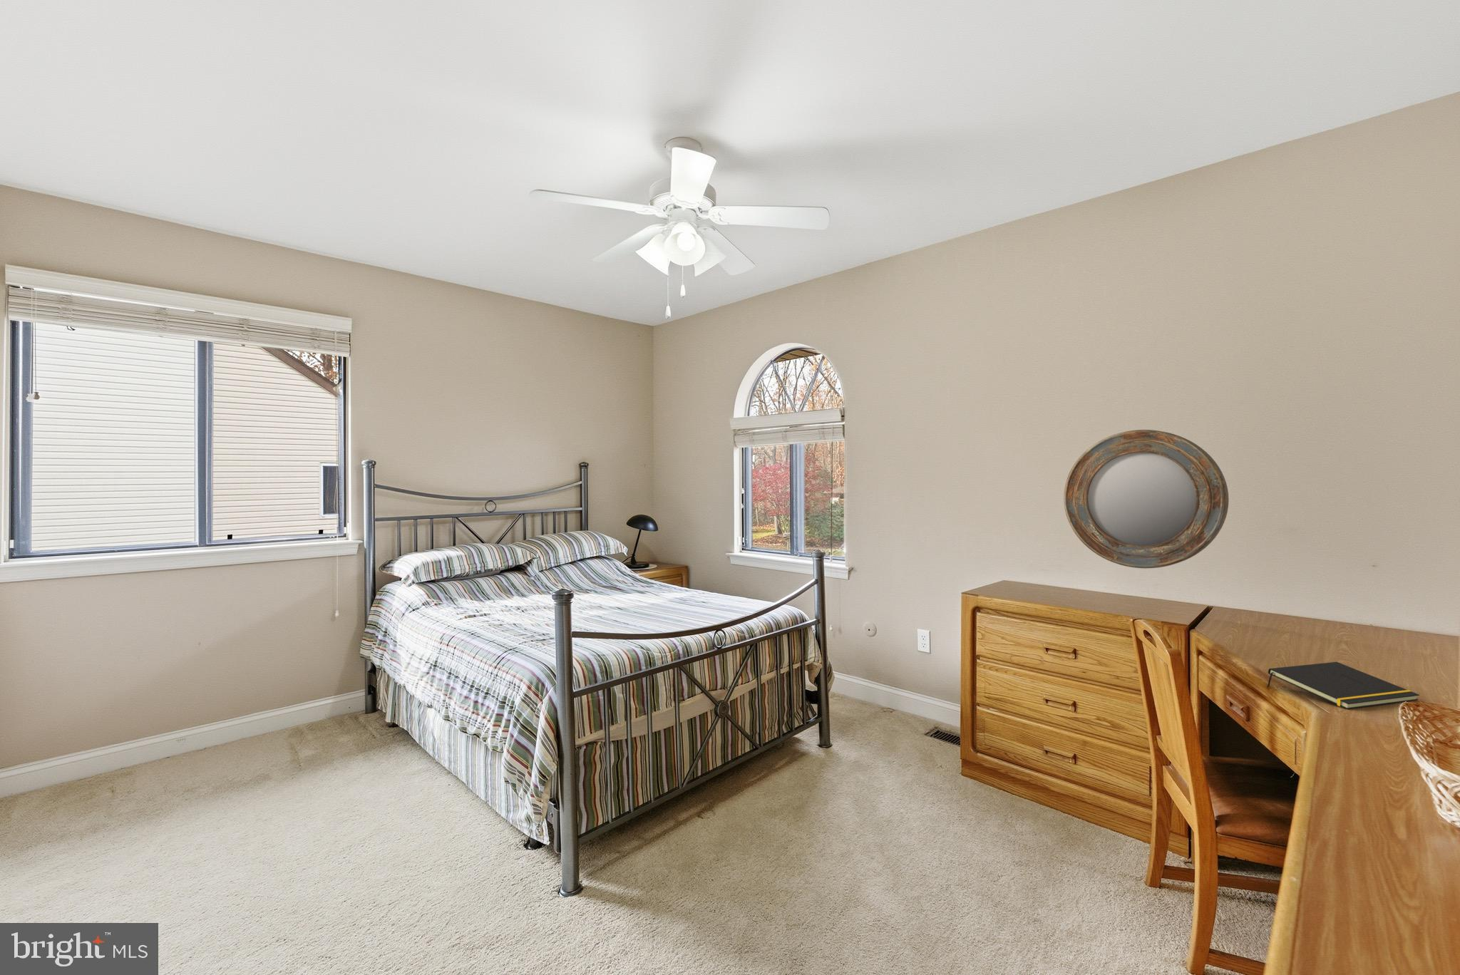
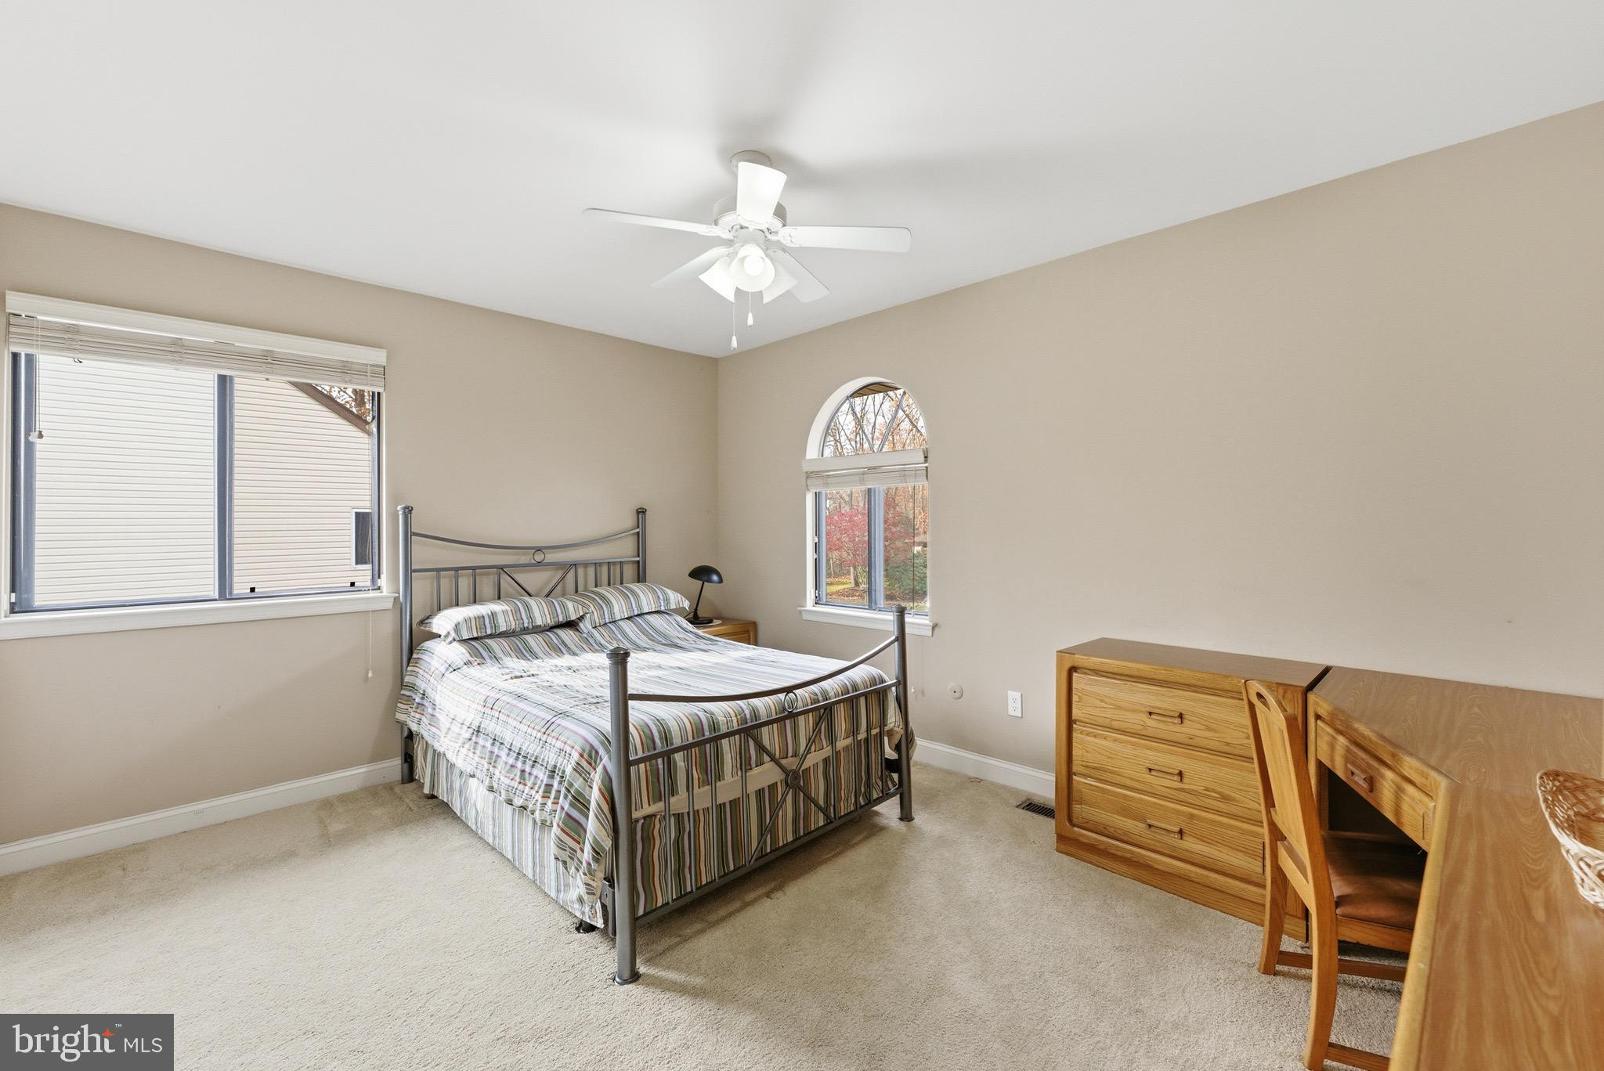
- home mirror [1063,429,1229,569]
- notepad [1266,662,1420,709]
